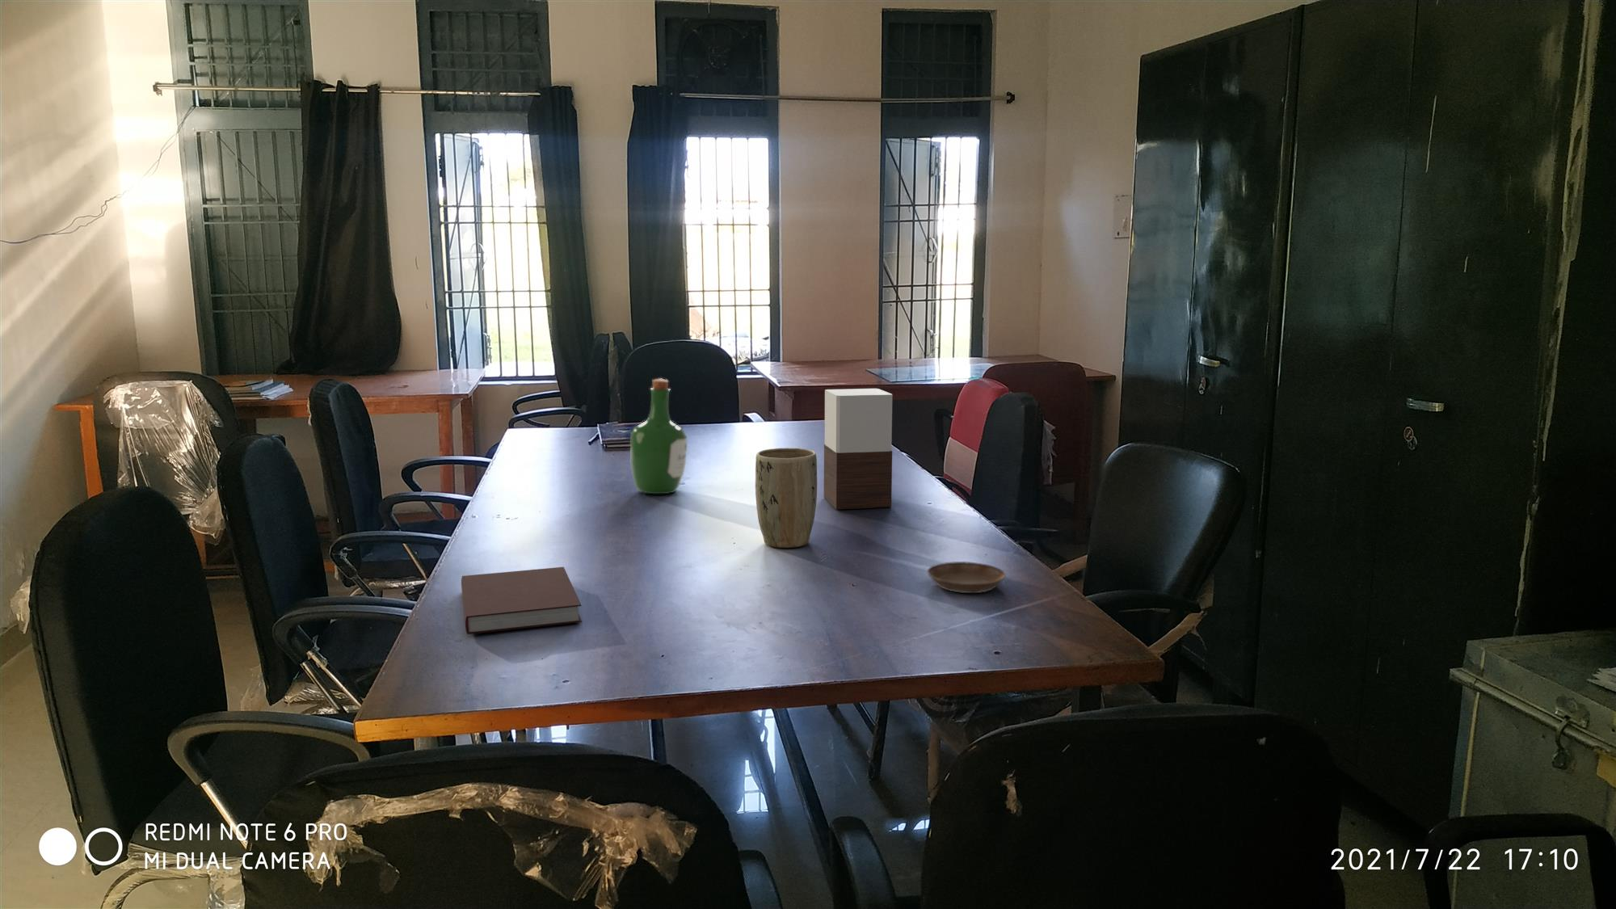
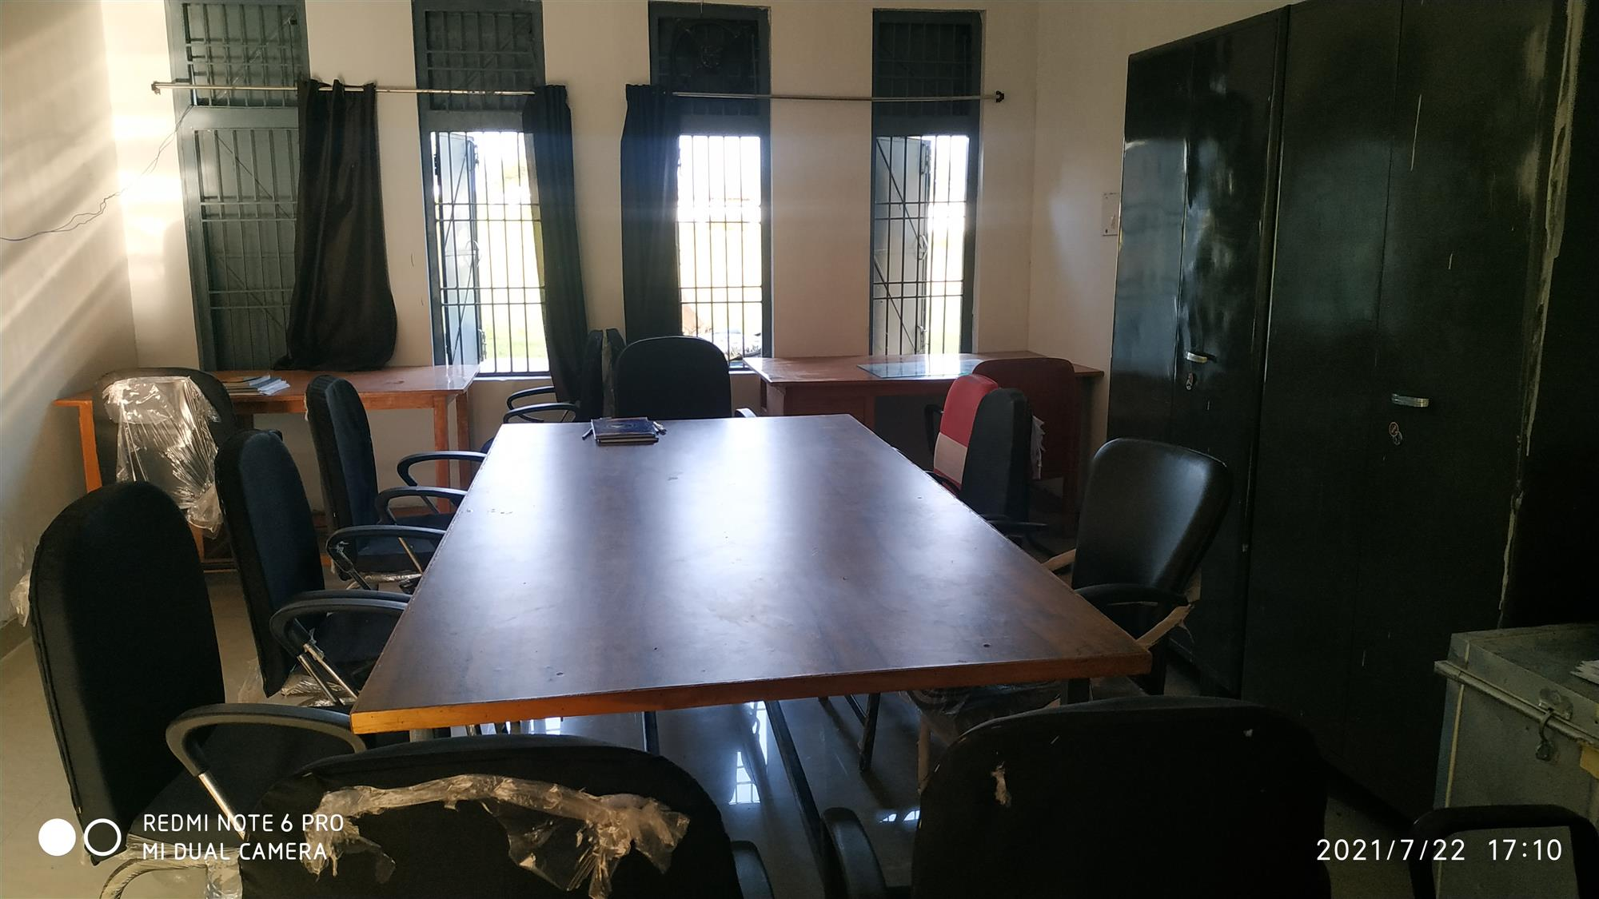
- plant pot [755,447,818,548]
- saucer [927,560,1007,594]
- display case [824,387,892,509]
- notebook [461,566,583,635]
- wine bottle [629,377,688,495]
